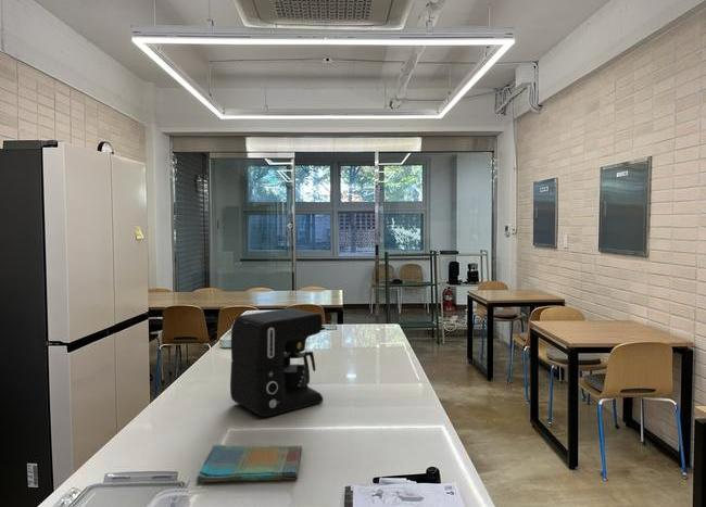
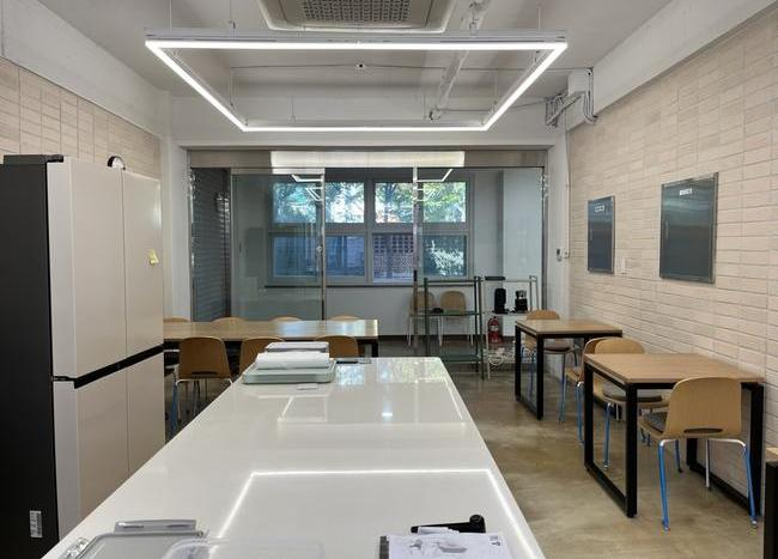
- dish towel [194,443,303,483]
- coffee maker [229,307,324,418]
